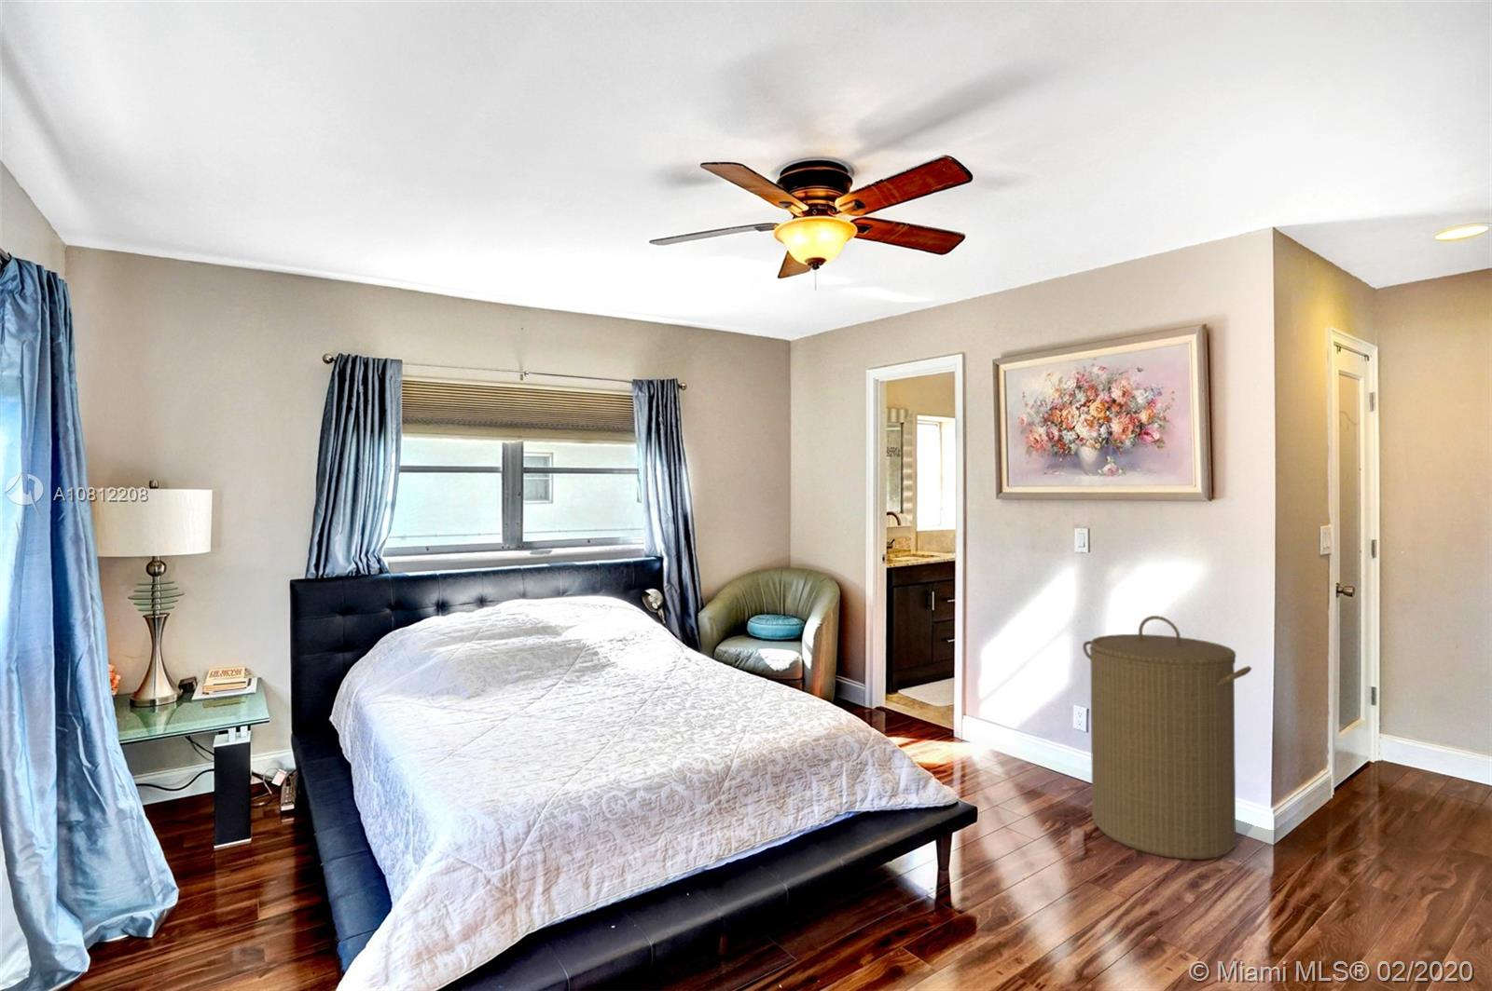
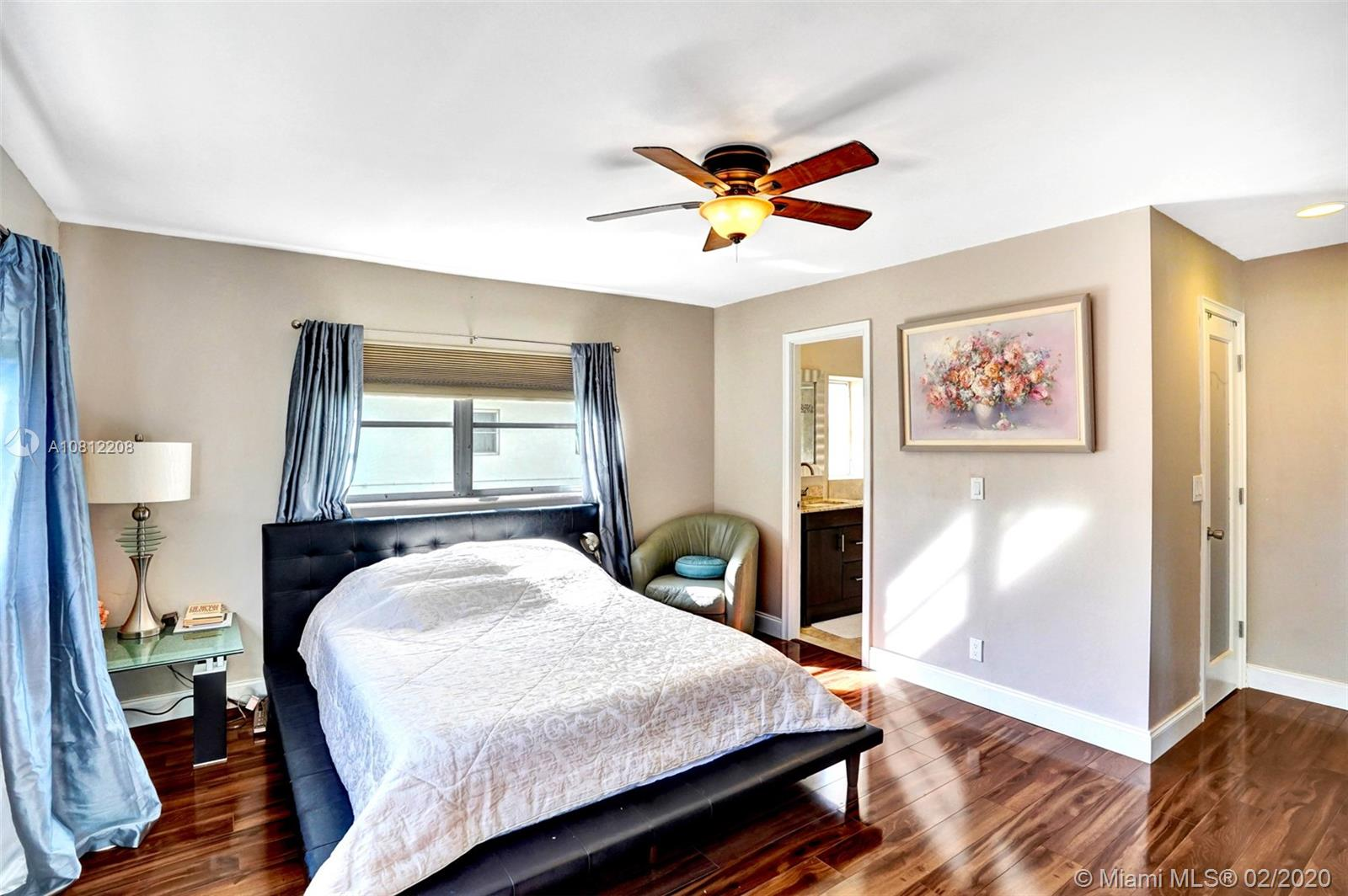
- laundry hamper [1081,615,1252,860]
